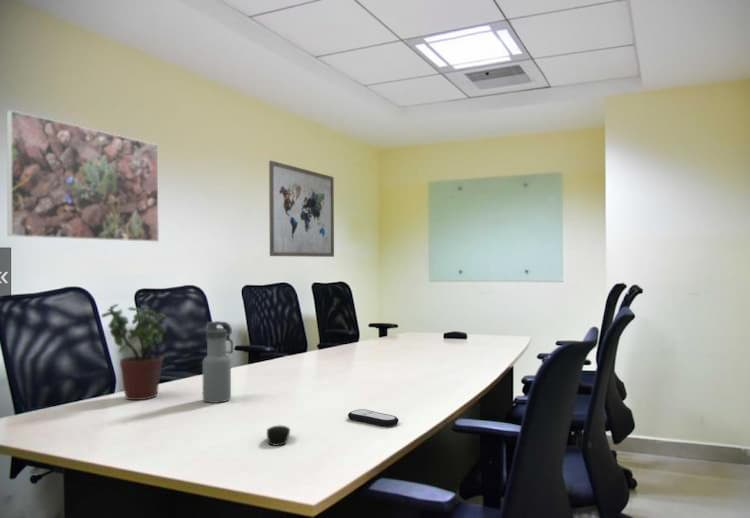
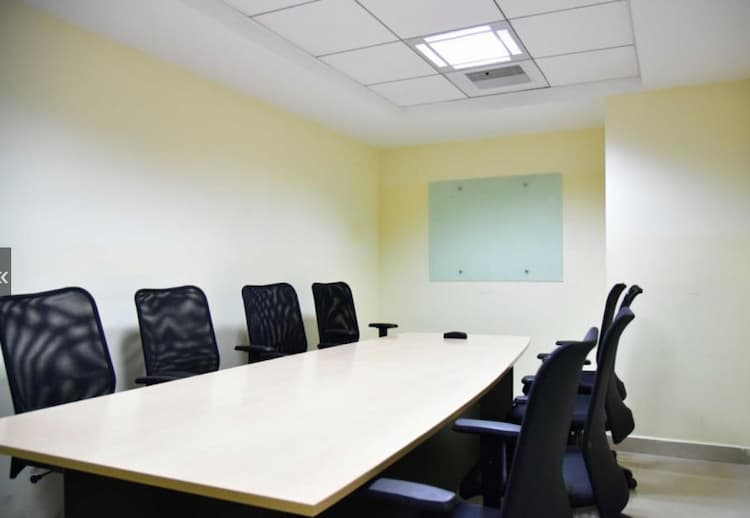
- computer mouse [266,424,291,447]
- wall art [268,160,335,258]
- remote control [347,408,400,428]
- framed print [6,109,160,243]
- water bottle [202,320,234,404]
- potted plant [100,303,167,401]
